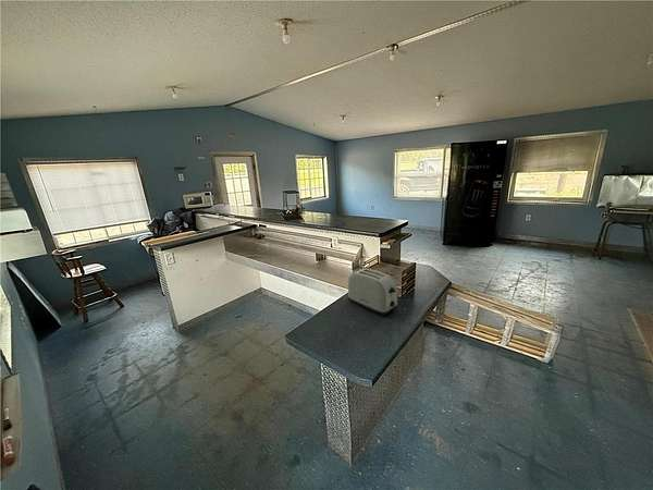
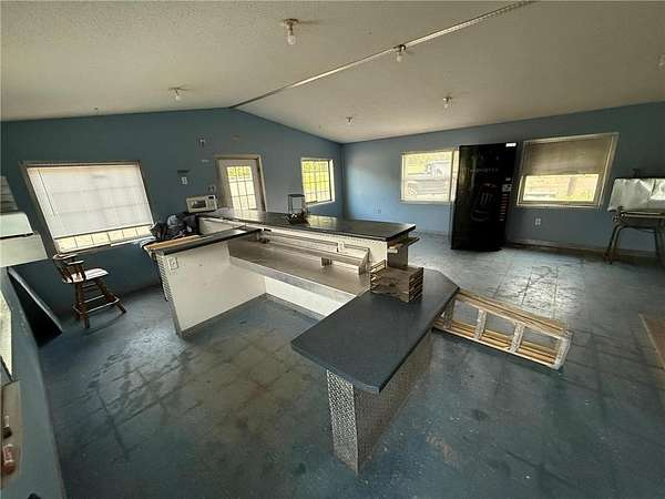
- toaster [347,267,399,316]
